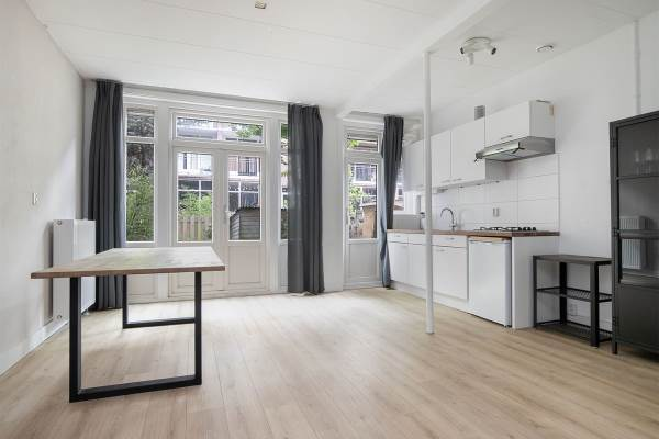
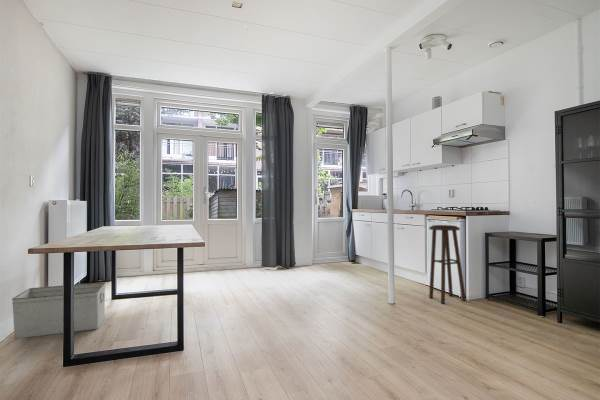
+ stool [428,224,467,304]
+ storage bin [11,281,106,339]
